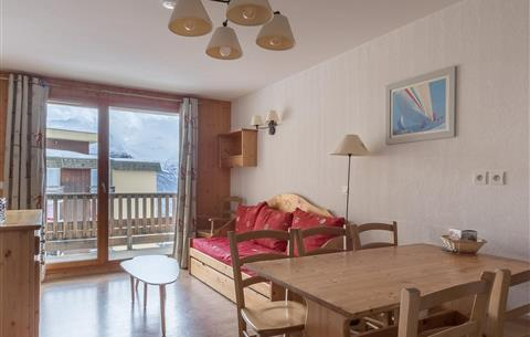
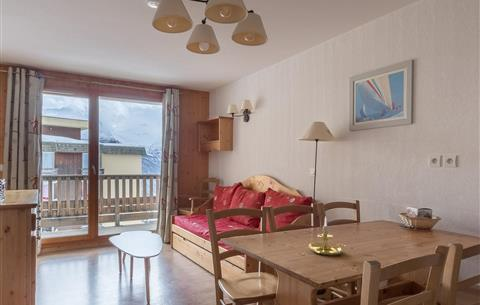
+ candle holder [308,216,347,257]
